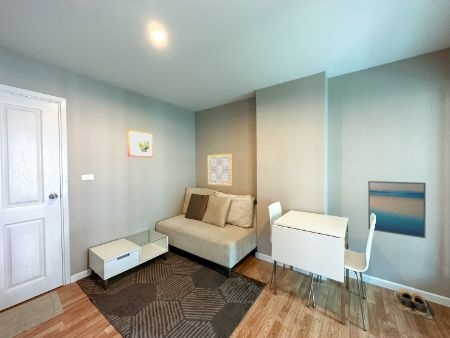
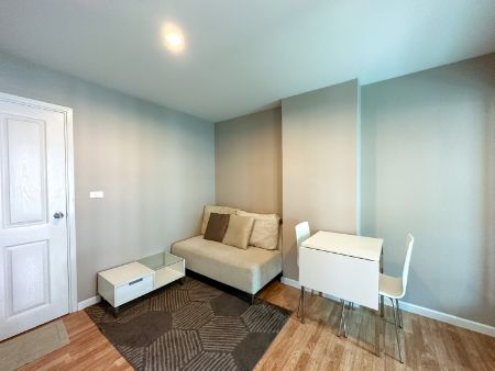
- shoes [393,288,434,320]
- wall art [206,153,233,187]
- wall art [126,128,154,158]
- wall art [367,180,427,239]
